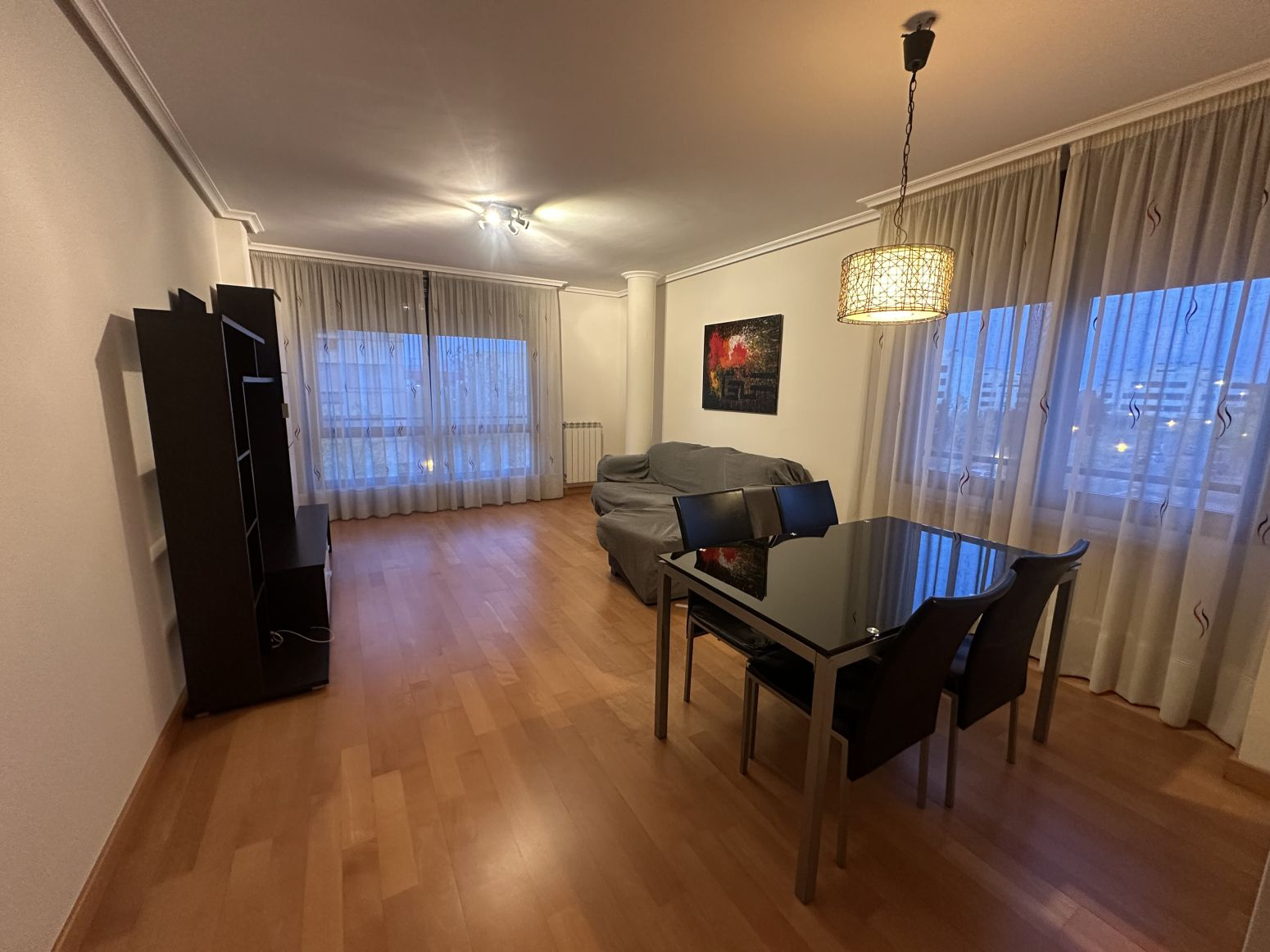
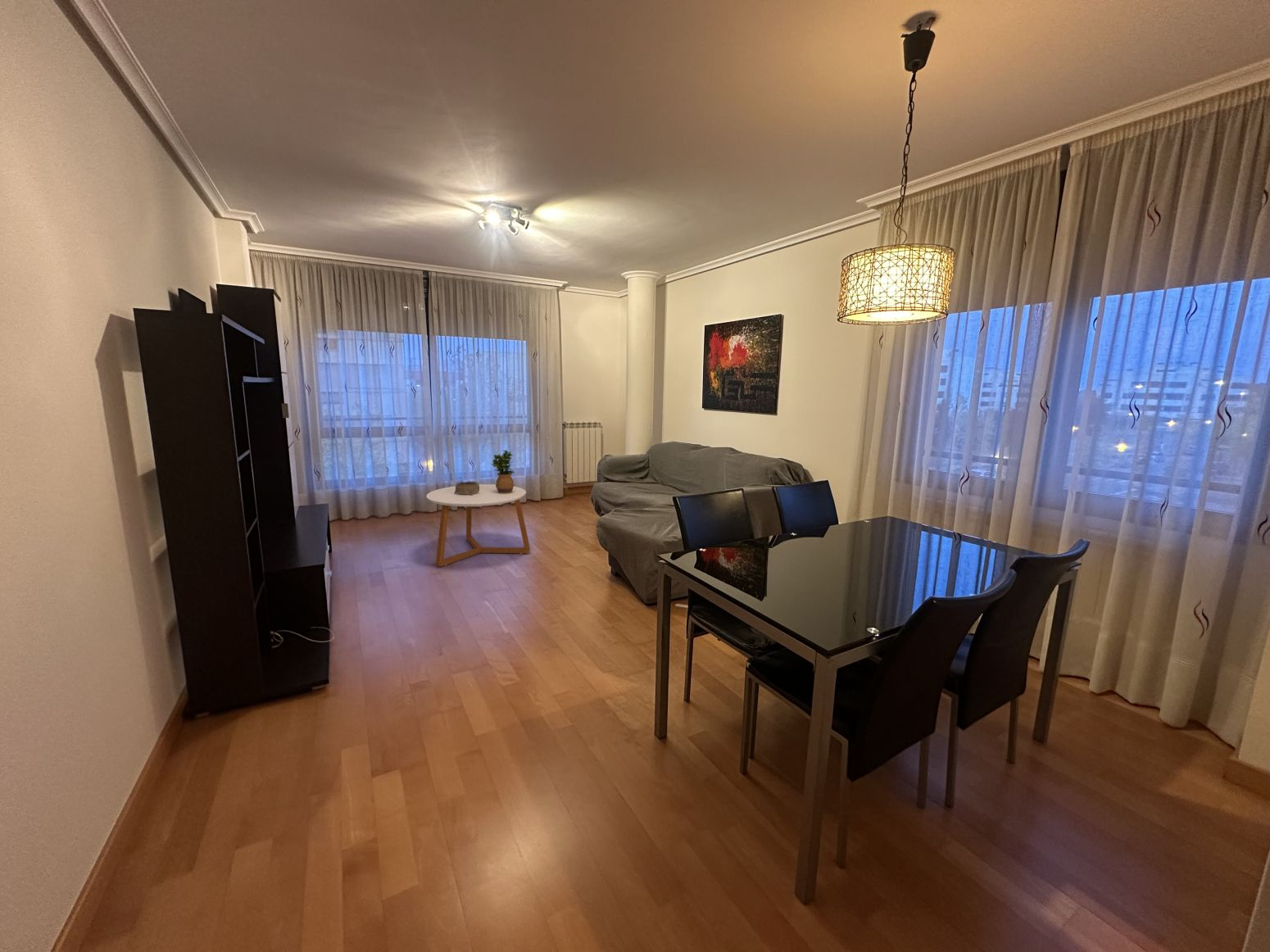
+ potted plant [491,449,515,494]
+ coffee table [426,483,531,567]
+ decorative bowl [454,481,479,496]
